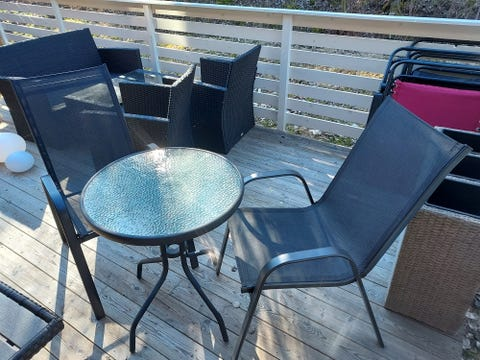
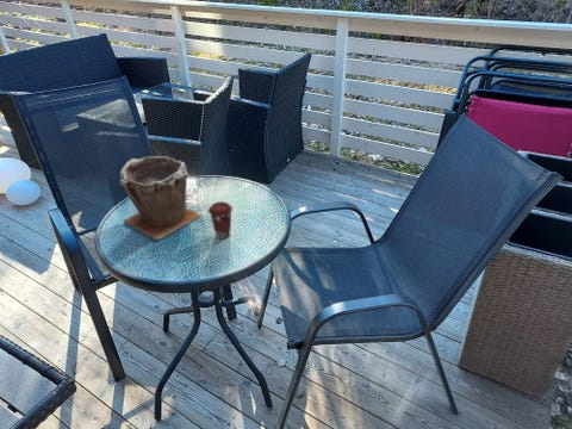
+ plant pot [119,155,203,242]
+ coffee cup [207,200,234,240]
